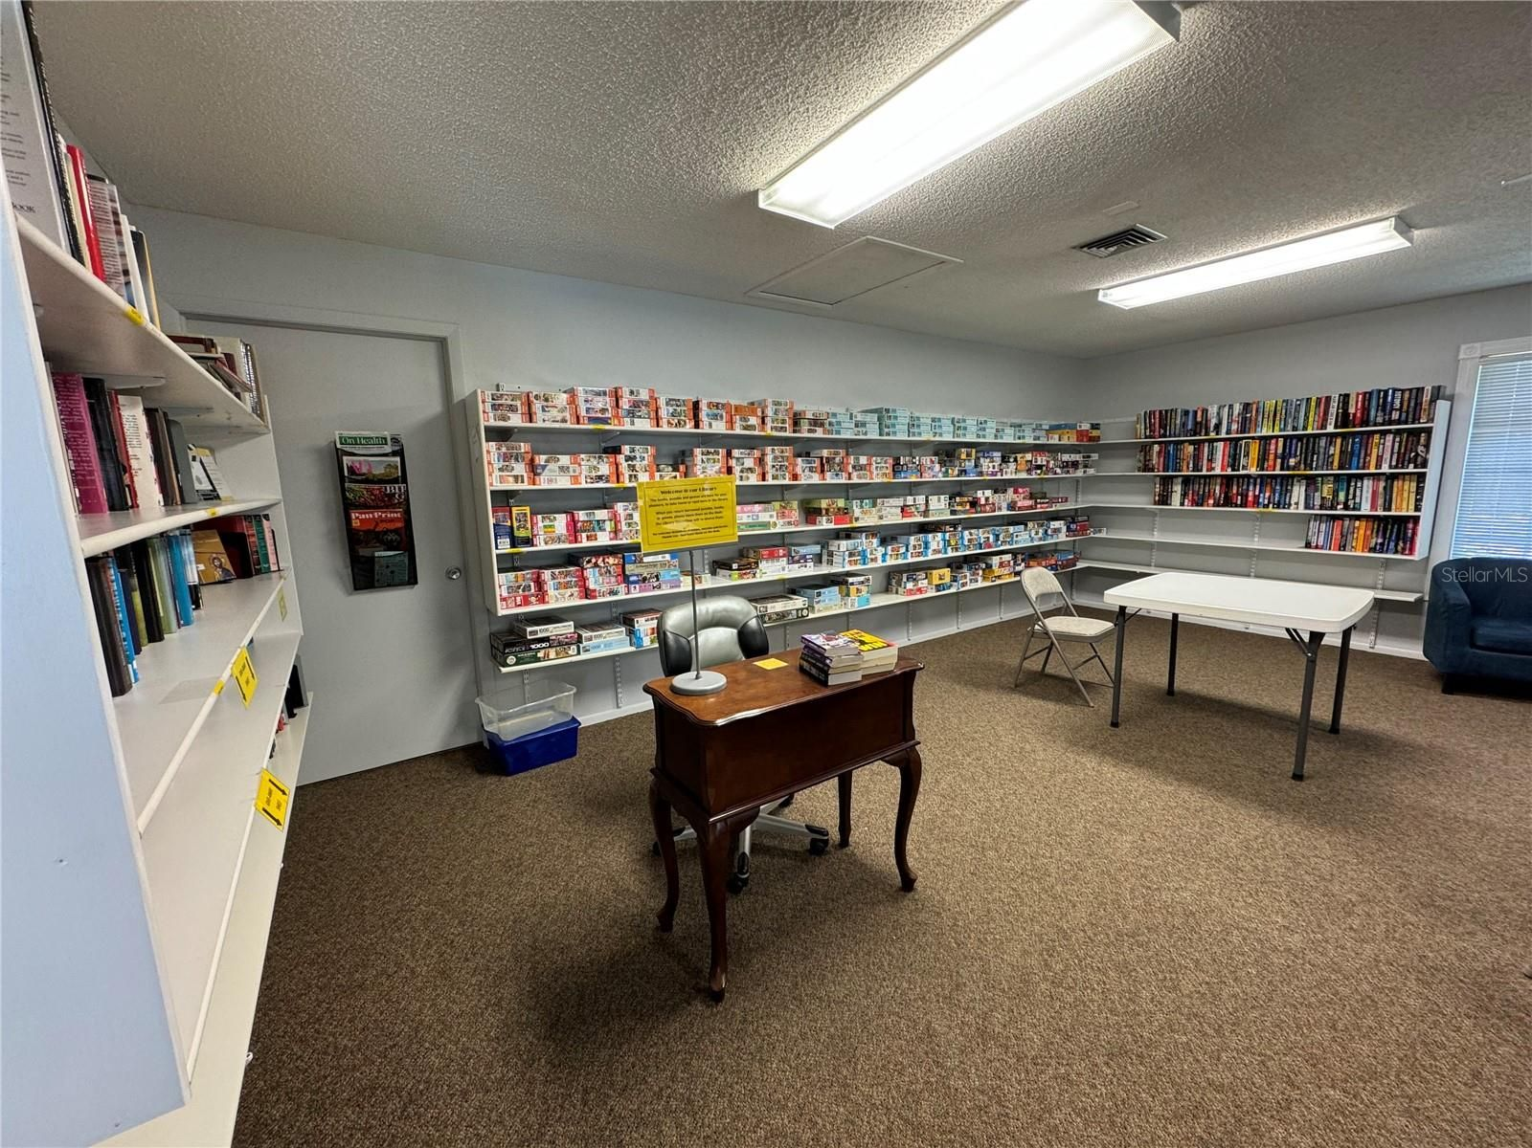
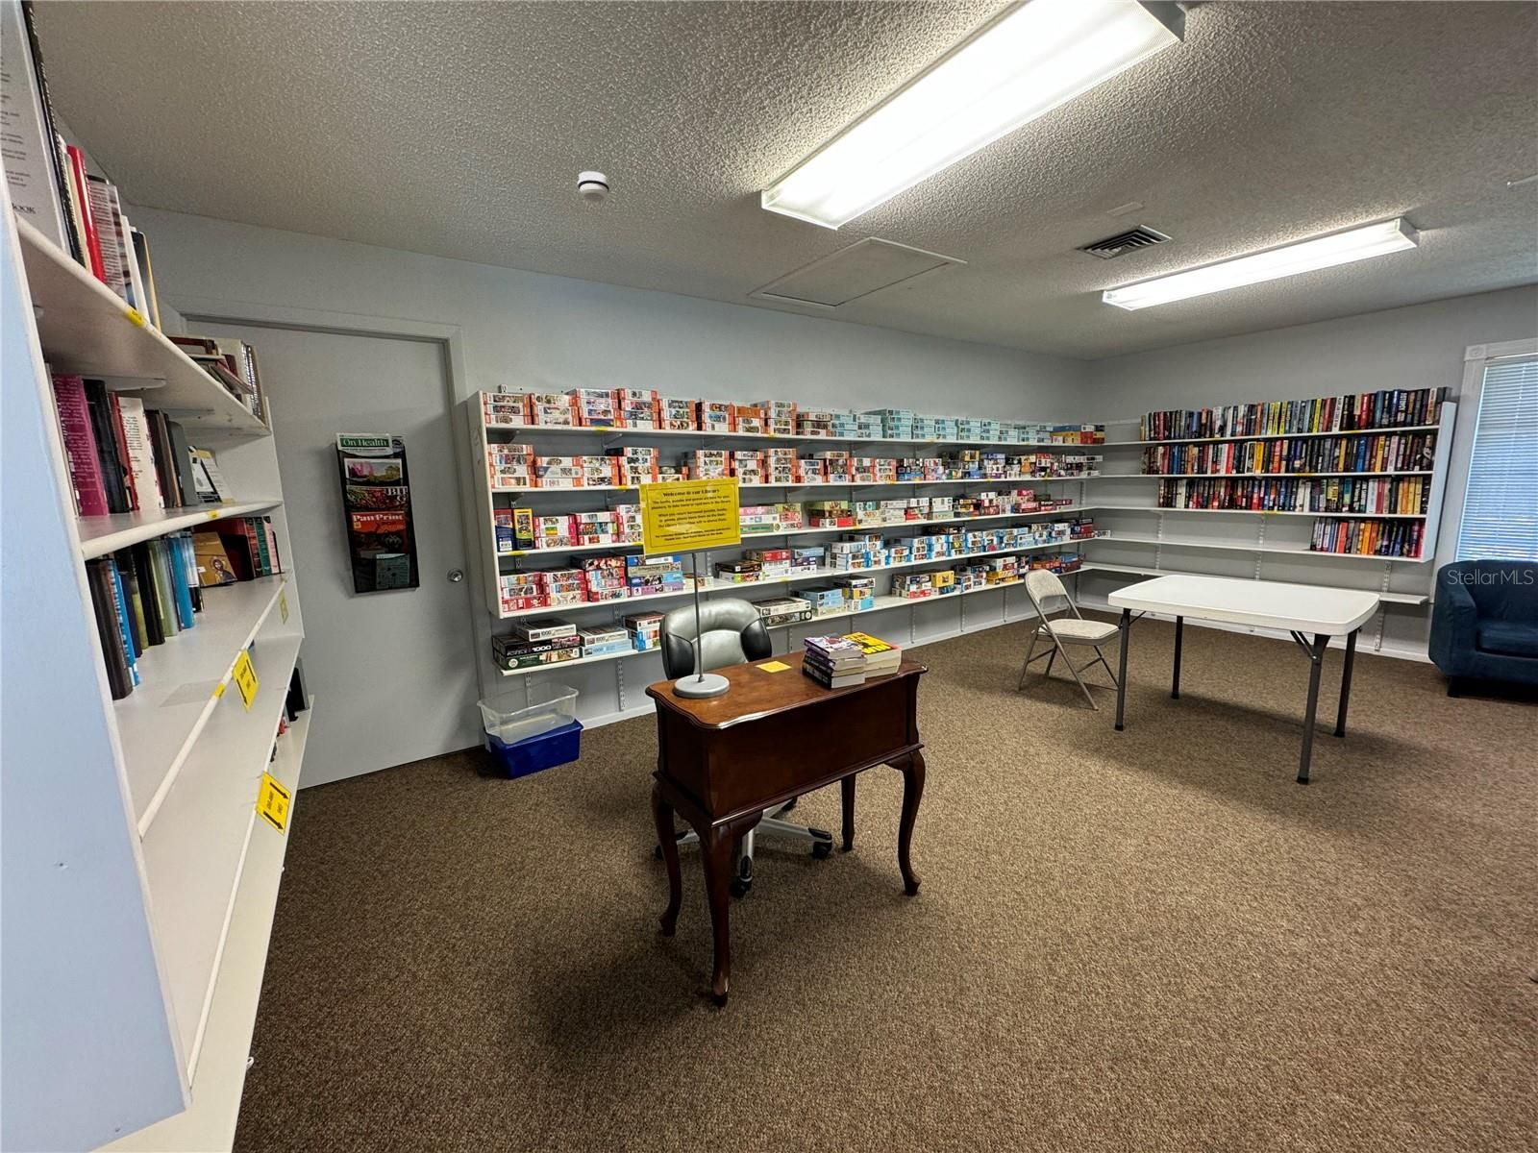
+ smoke detector [576,170,610,203]
